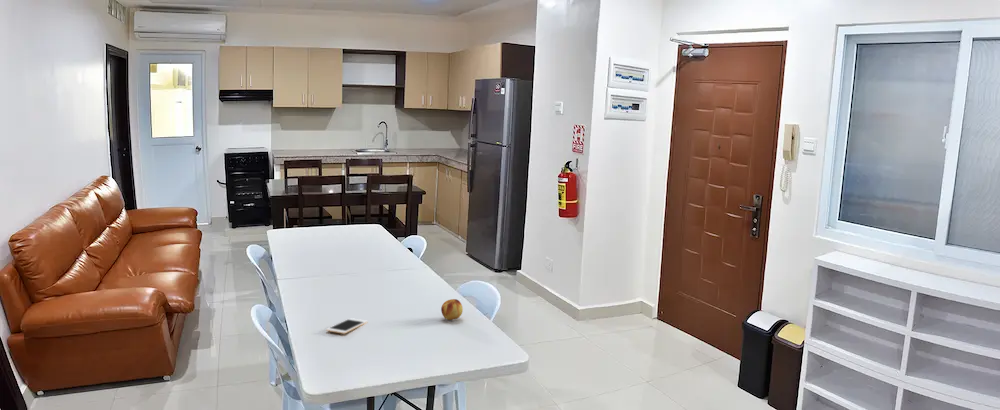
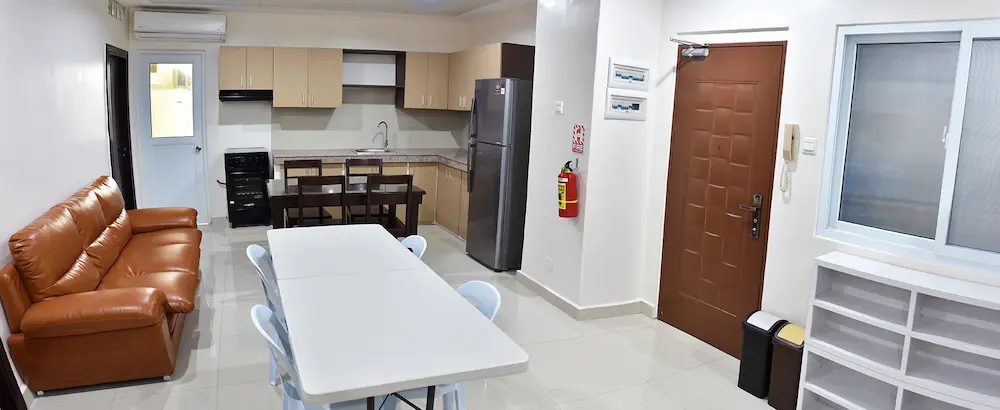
- cell phone [325,317,369,335]
- fruit [440,298,464,321]
